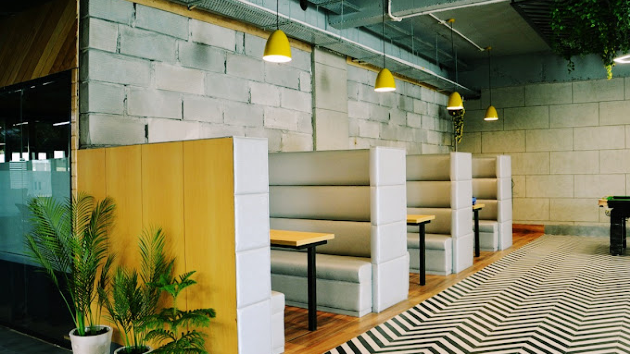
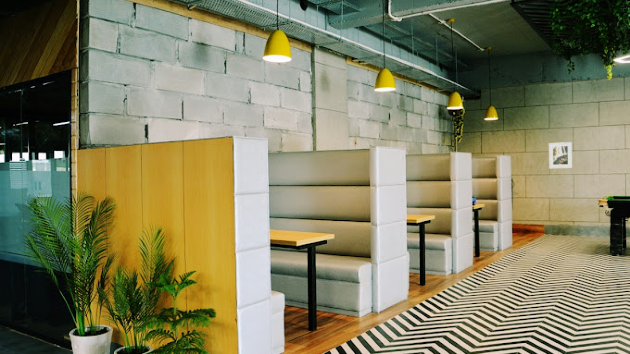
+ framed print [548,141,573,169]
